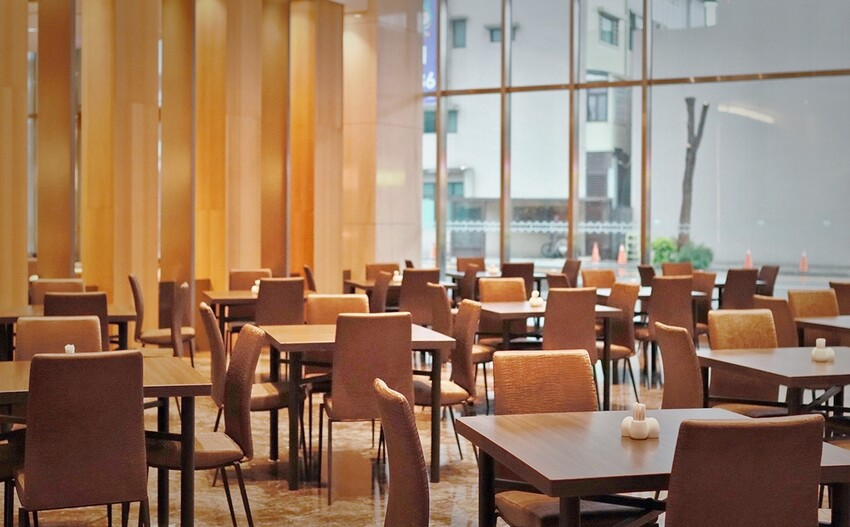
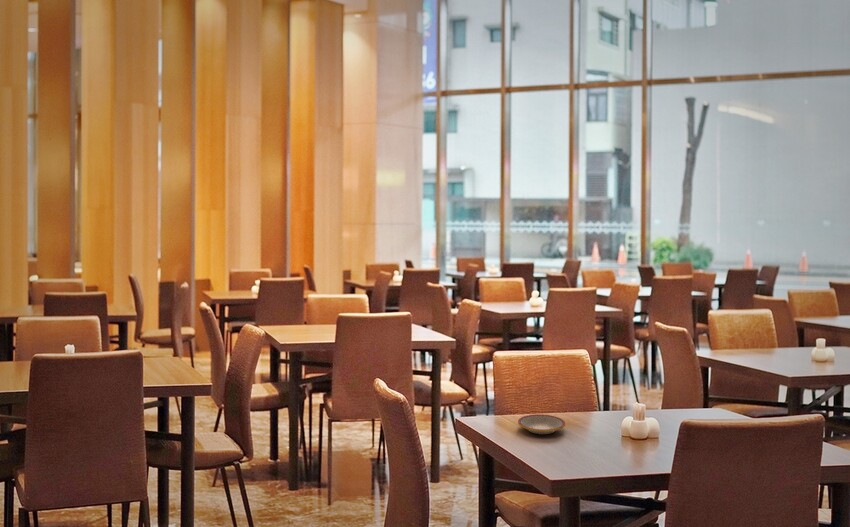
+ plate [517,413,566,435]
